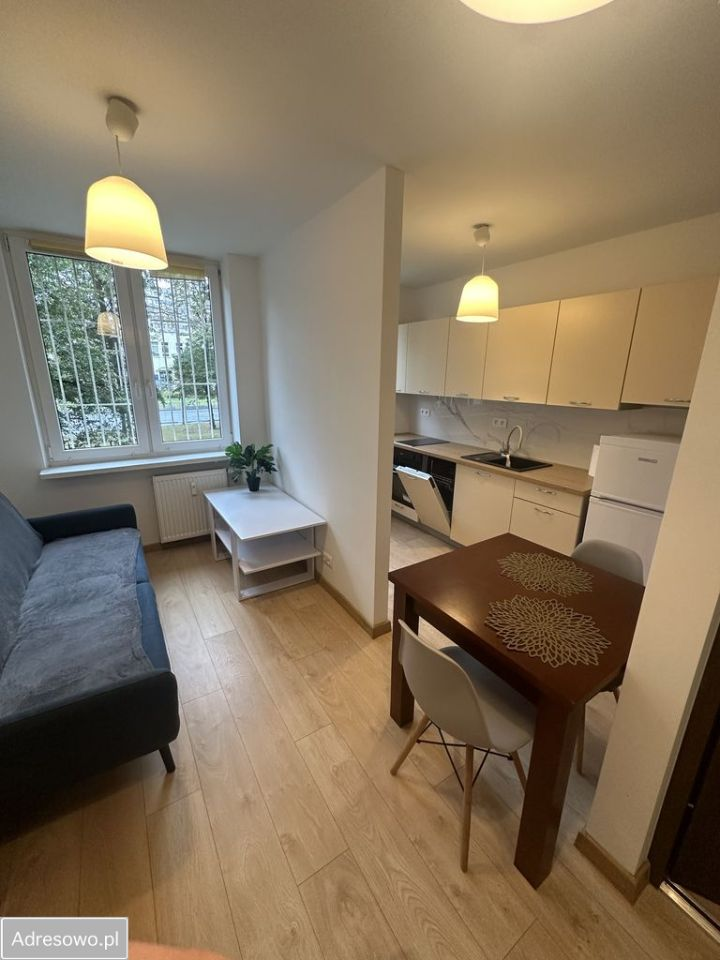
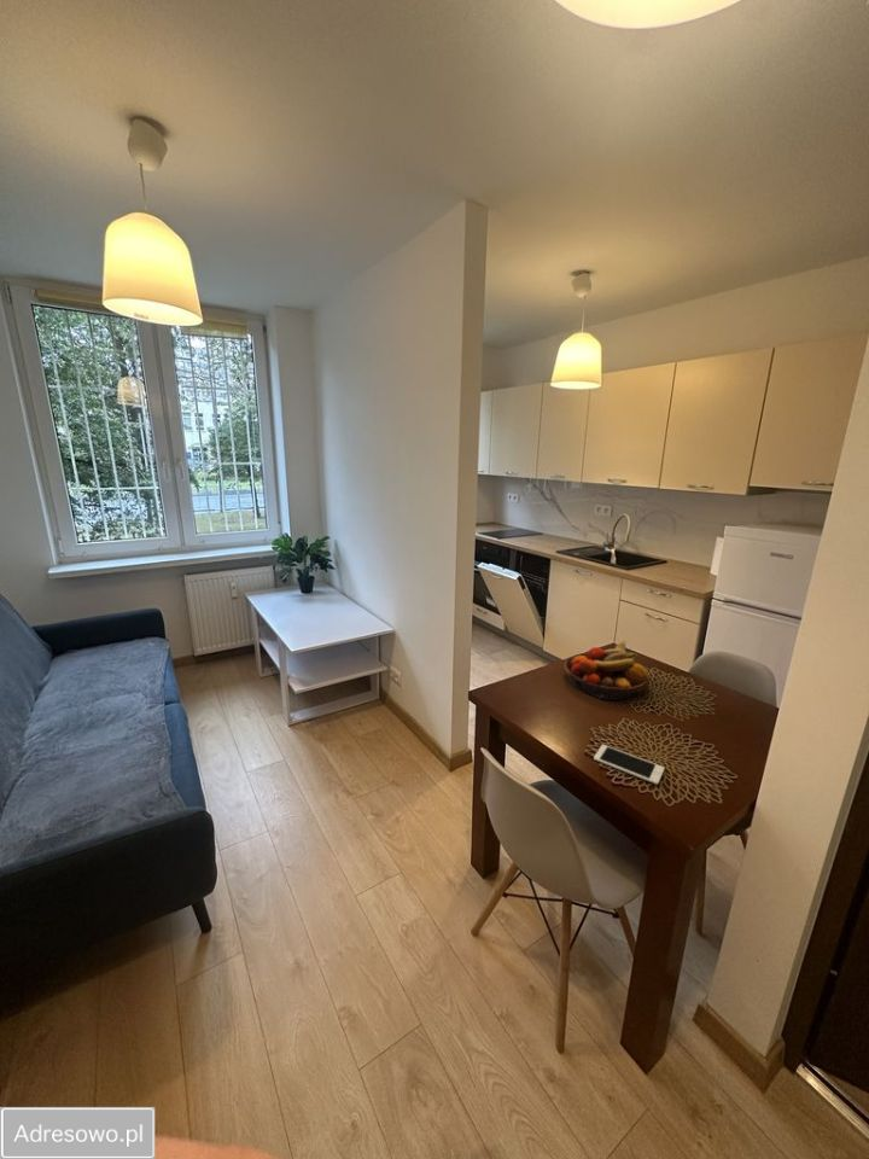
+ cell phone [593,744,665,786]
+ fruit bowl [562,640,651,701]
